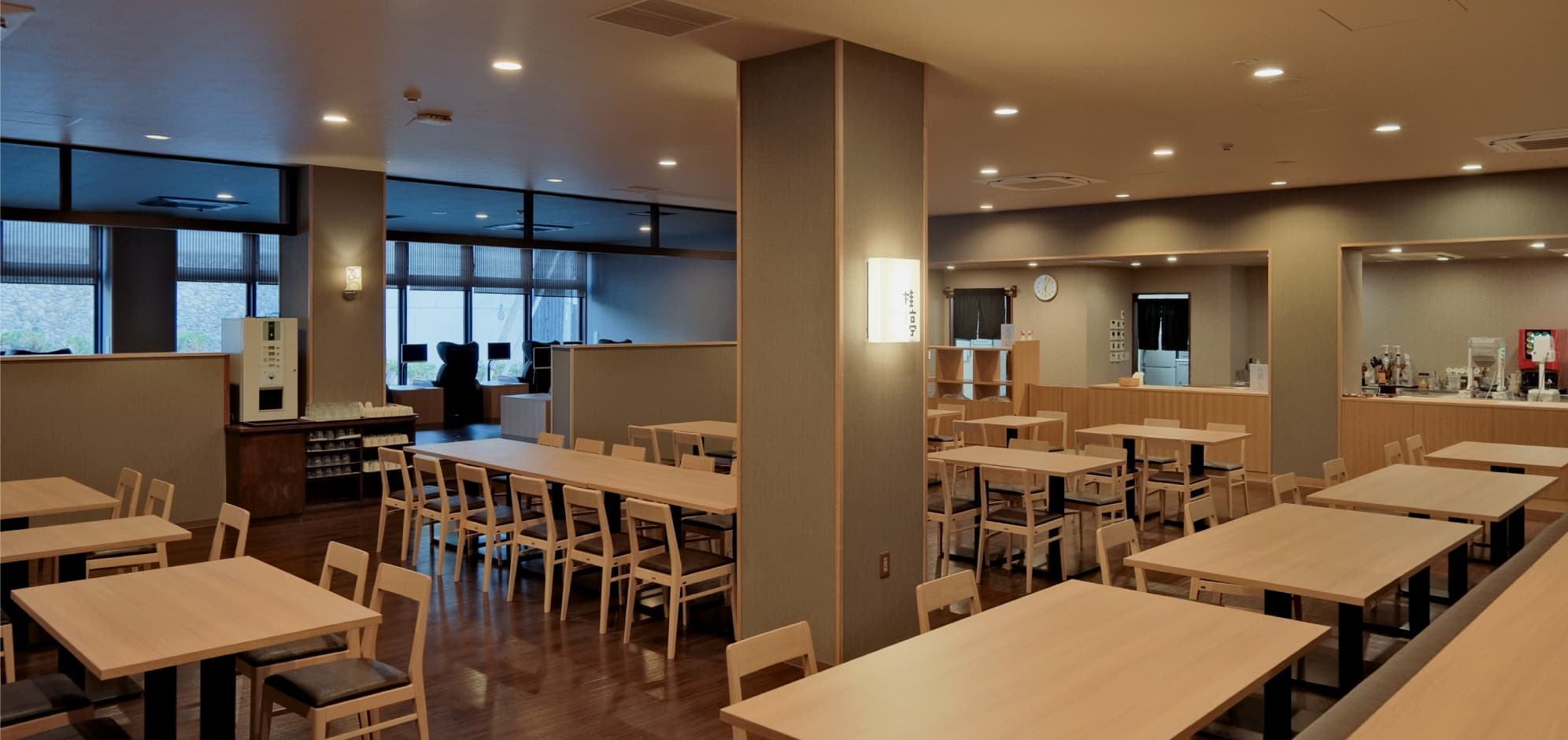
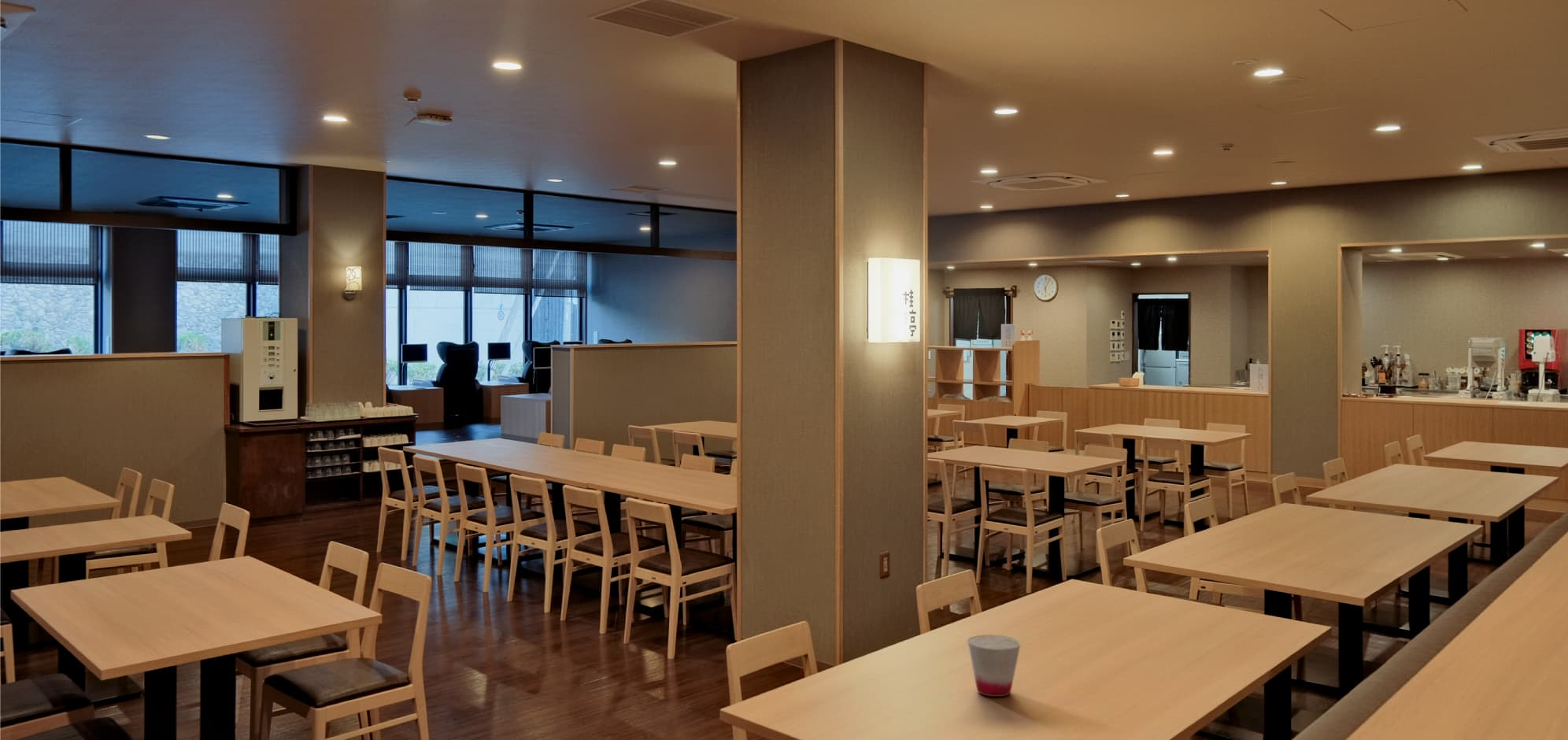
+ cup [967,635,1022,697]
